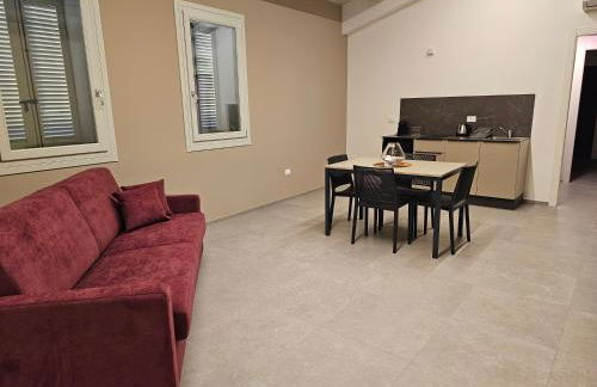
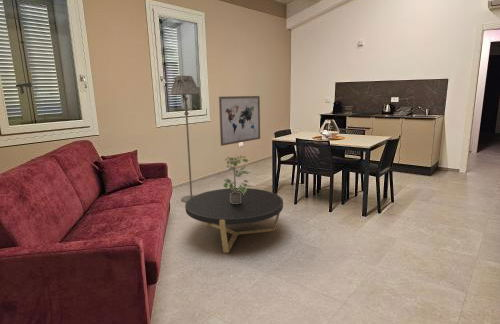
+ wall art [218,95,261,147]
+ potted plant [223,154,254,204]
+ coffee table [184,187,284,254]
+ floor lamp [170,75,201,203]
